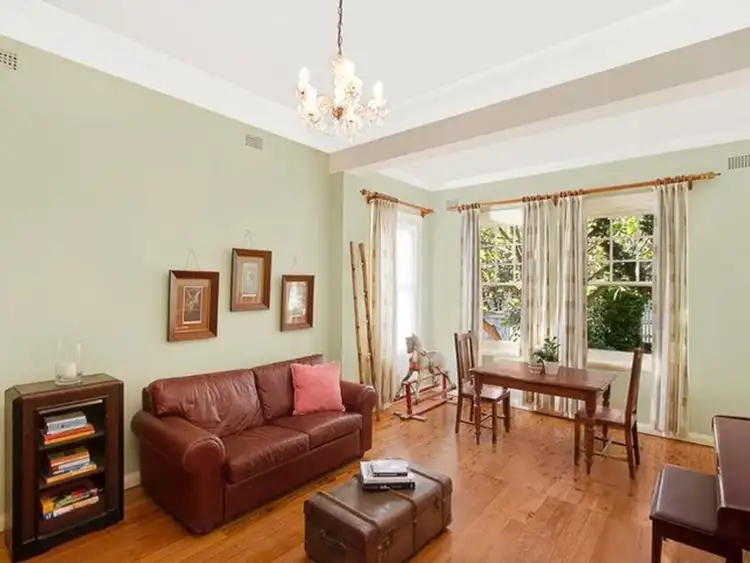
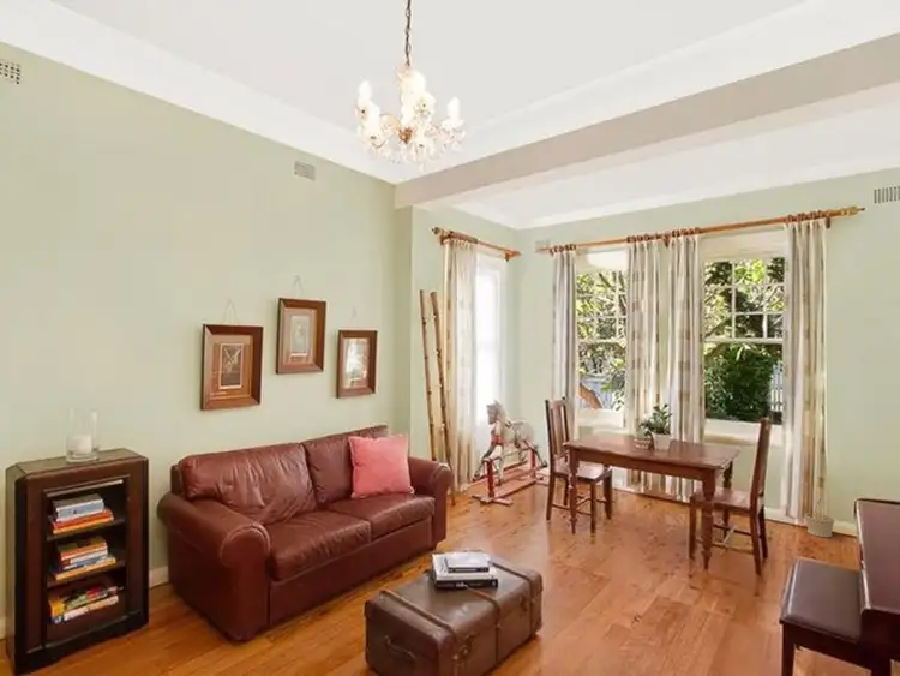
+ basket [804,496,836,538]
